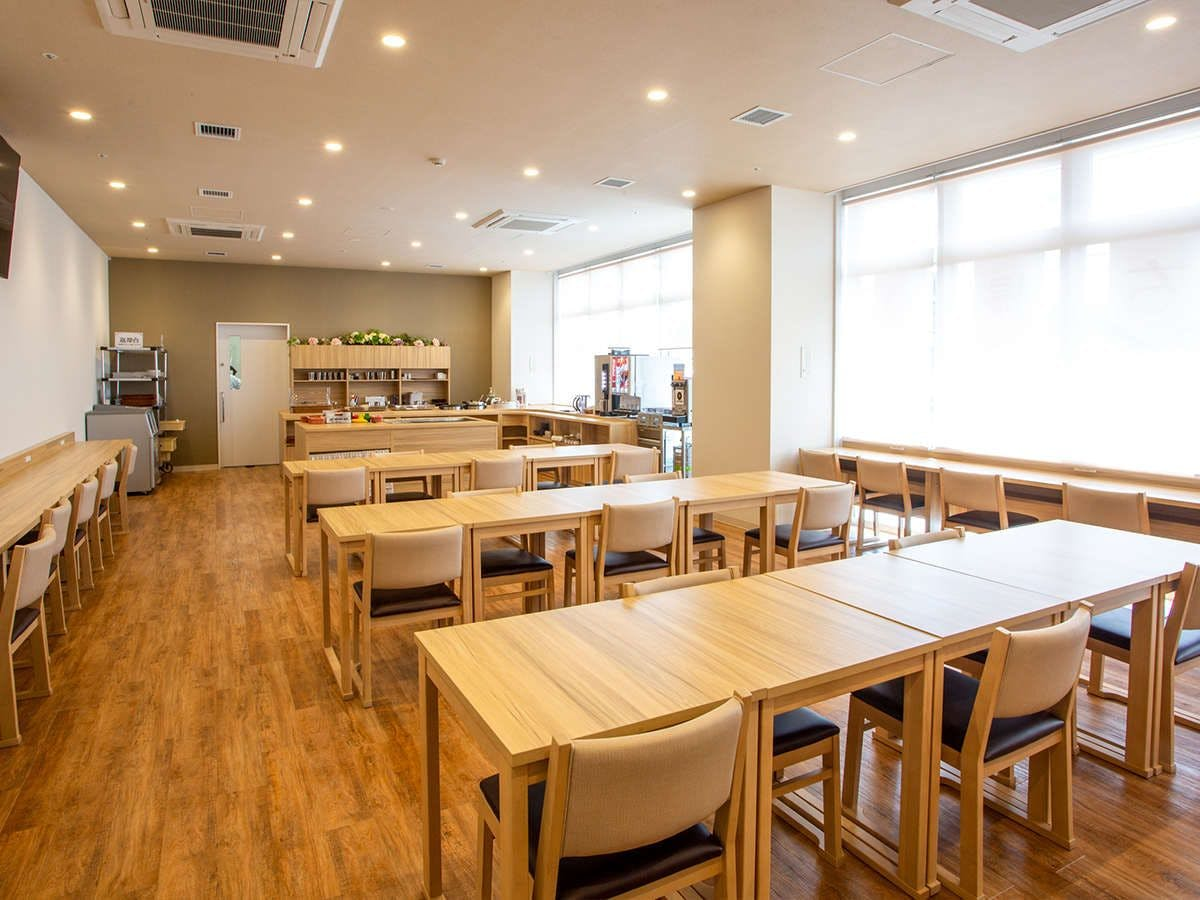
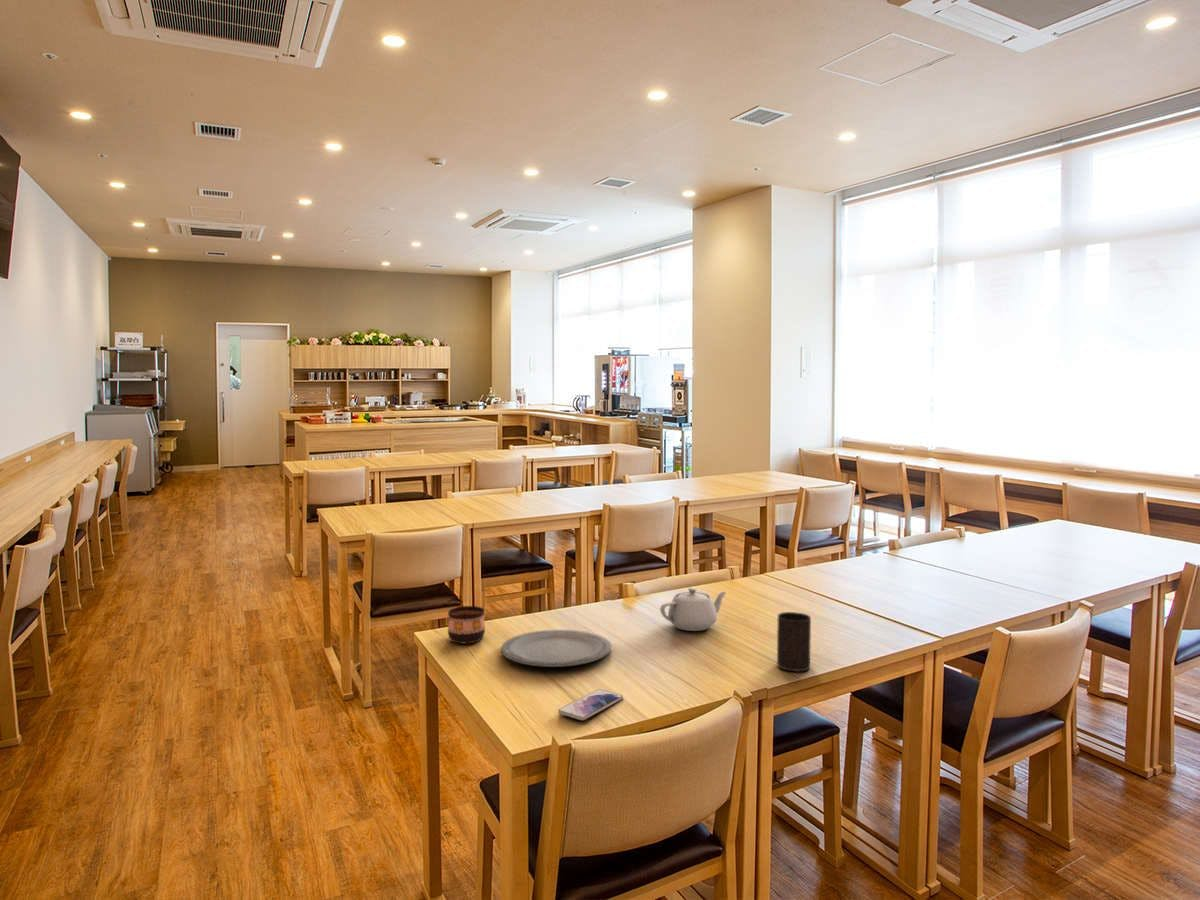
+ cup [447,605,486,644]
+ plate [500,628,612,668]
+ cup [776,611,812,672]
+ teapot [659,587,728,632]
+ smartphone [557,688,624,721]
